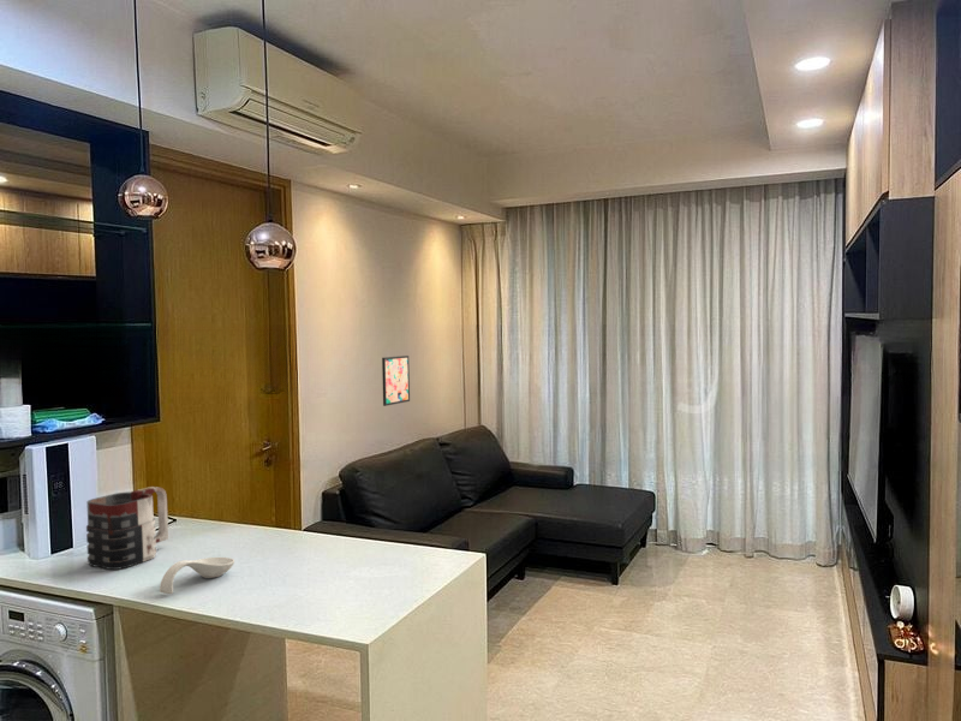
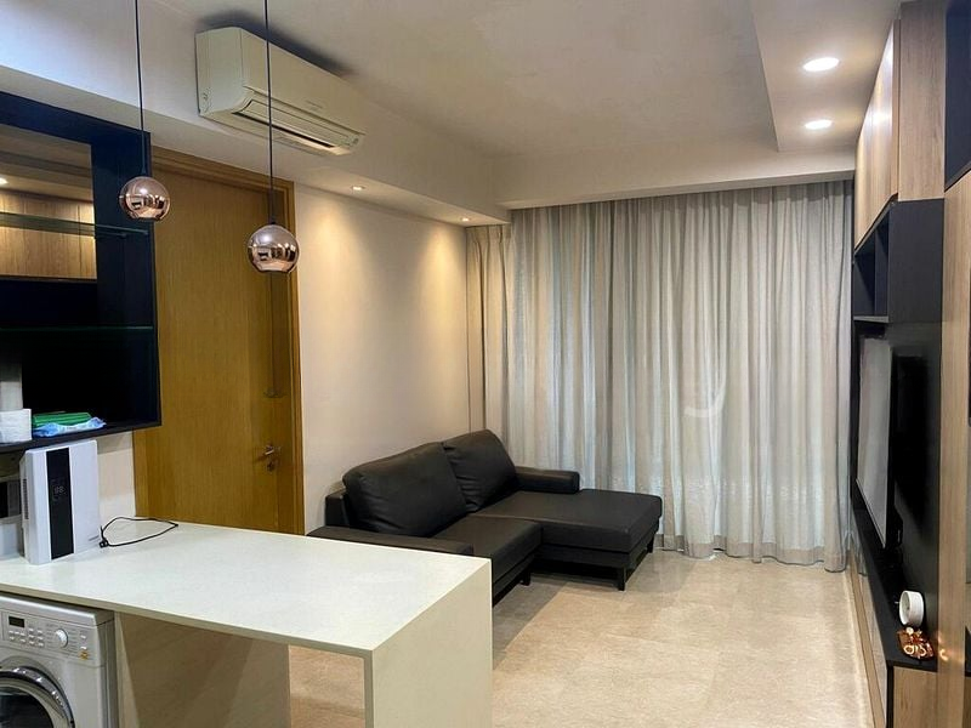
- mug [85,485,169,571]
- wall art [381,354,411,407]
- spoon rest [159,556,235,595]
